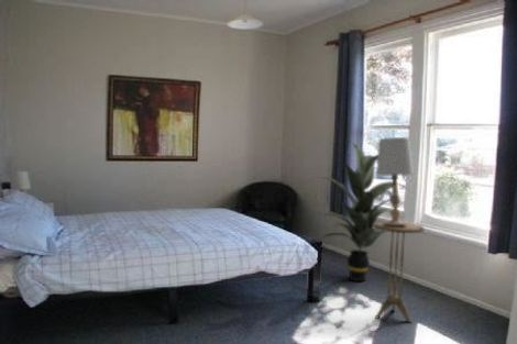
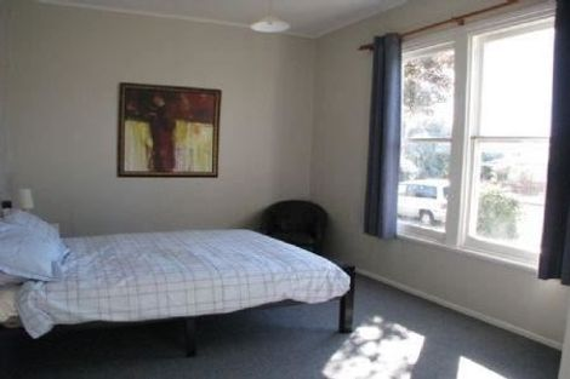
- indoor plant [319,142,408,282]
- table lamp [375,136,415,225]
- side table [373,221,426,324]
